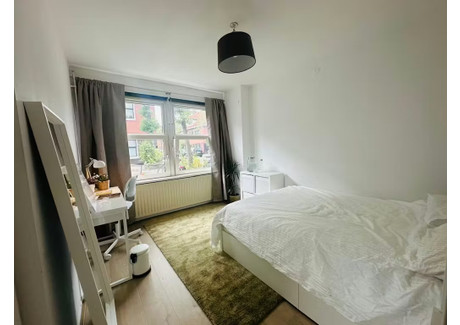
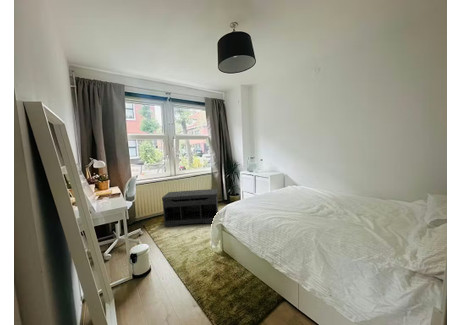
+ bench [161,188,219,228]
